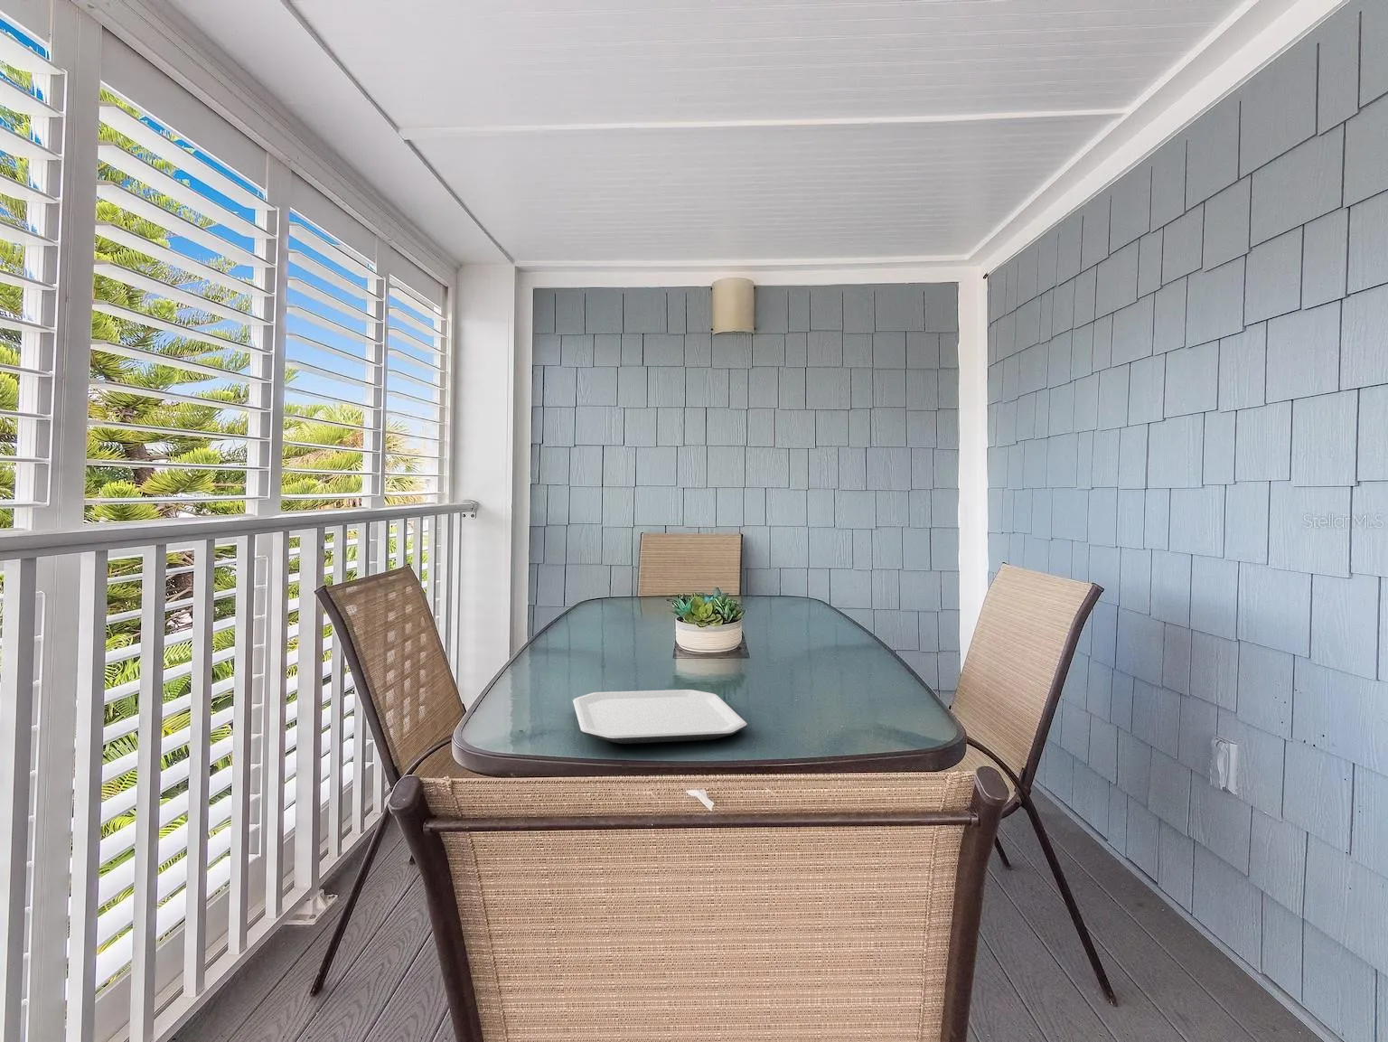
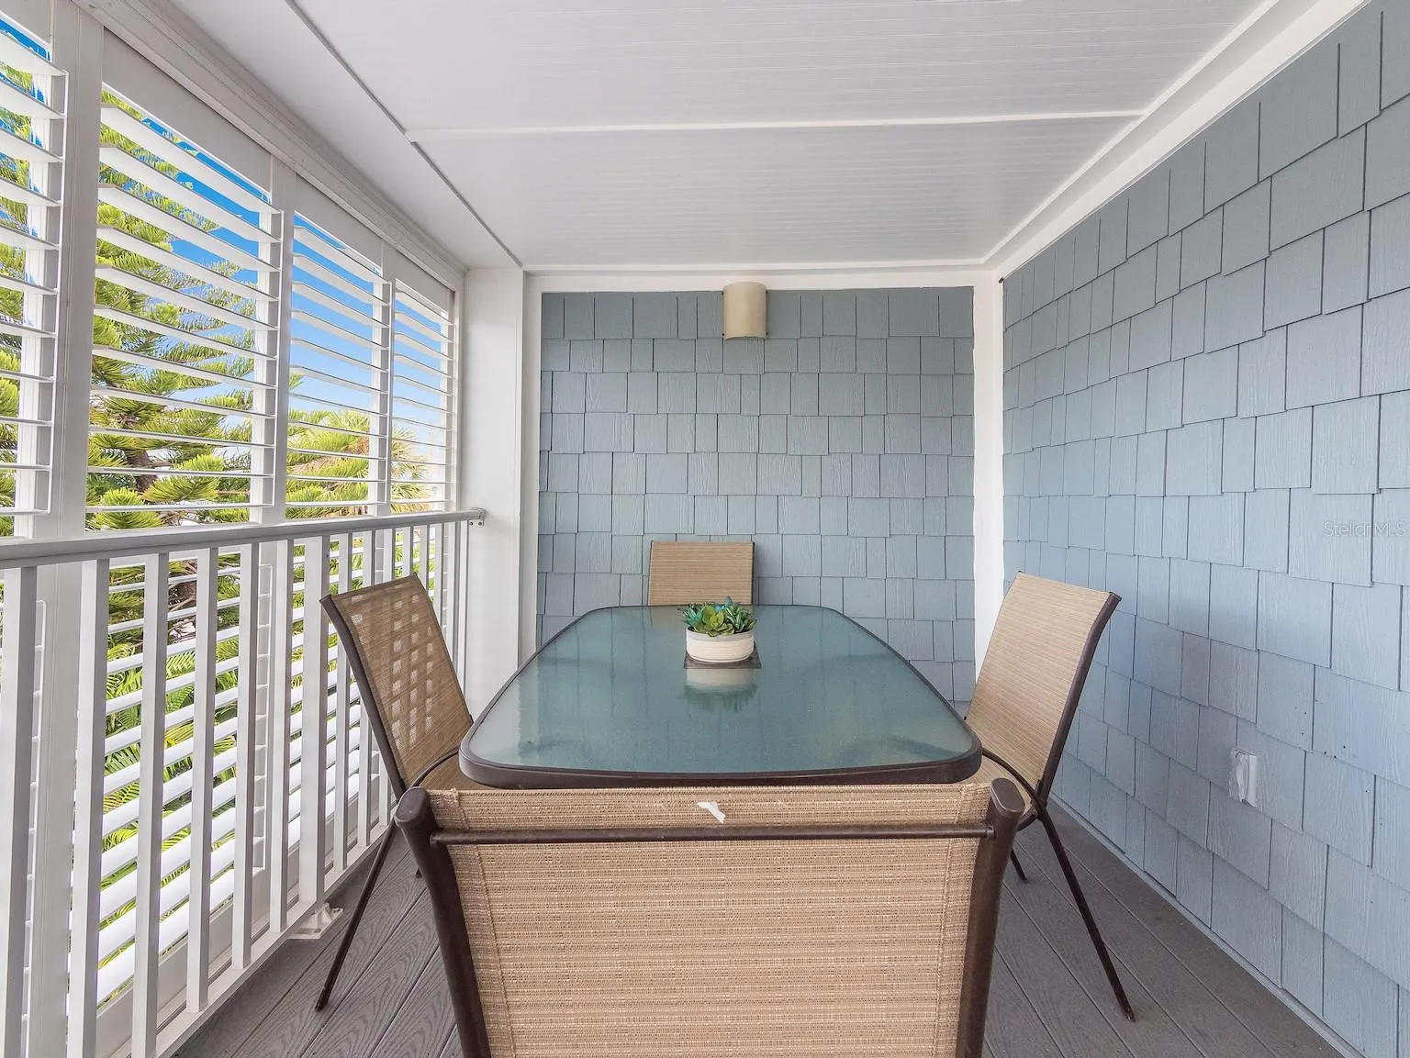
- plate [572,688,749,744]
